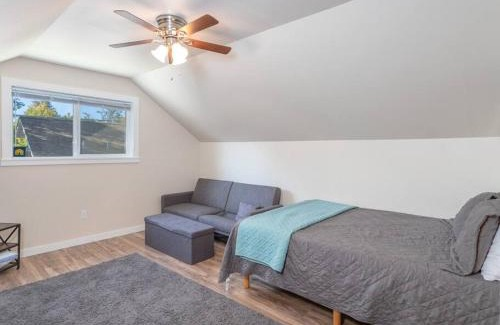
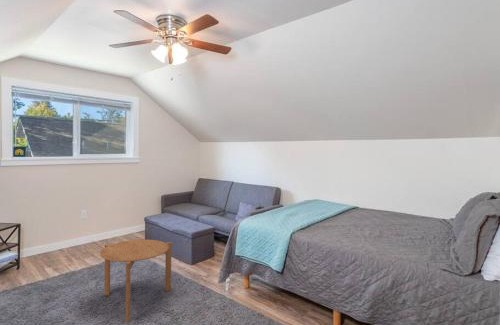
+ side table [99,239,173,324]
